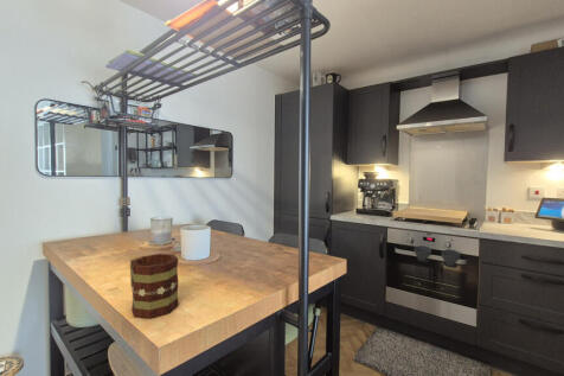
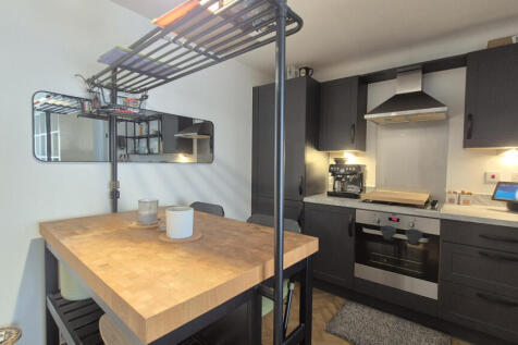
- mug [129,253,180,320]
